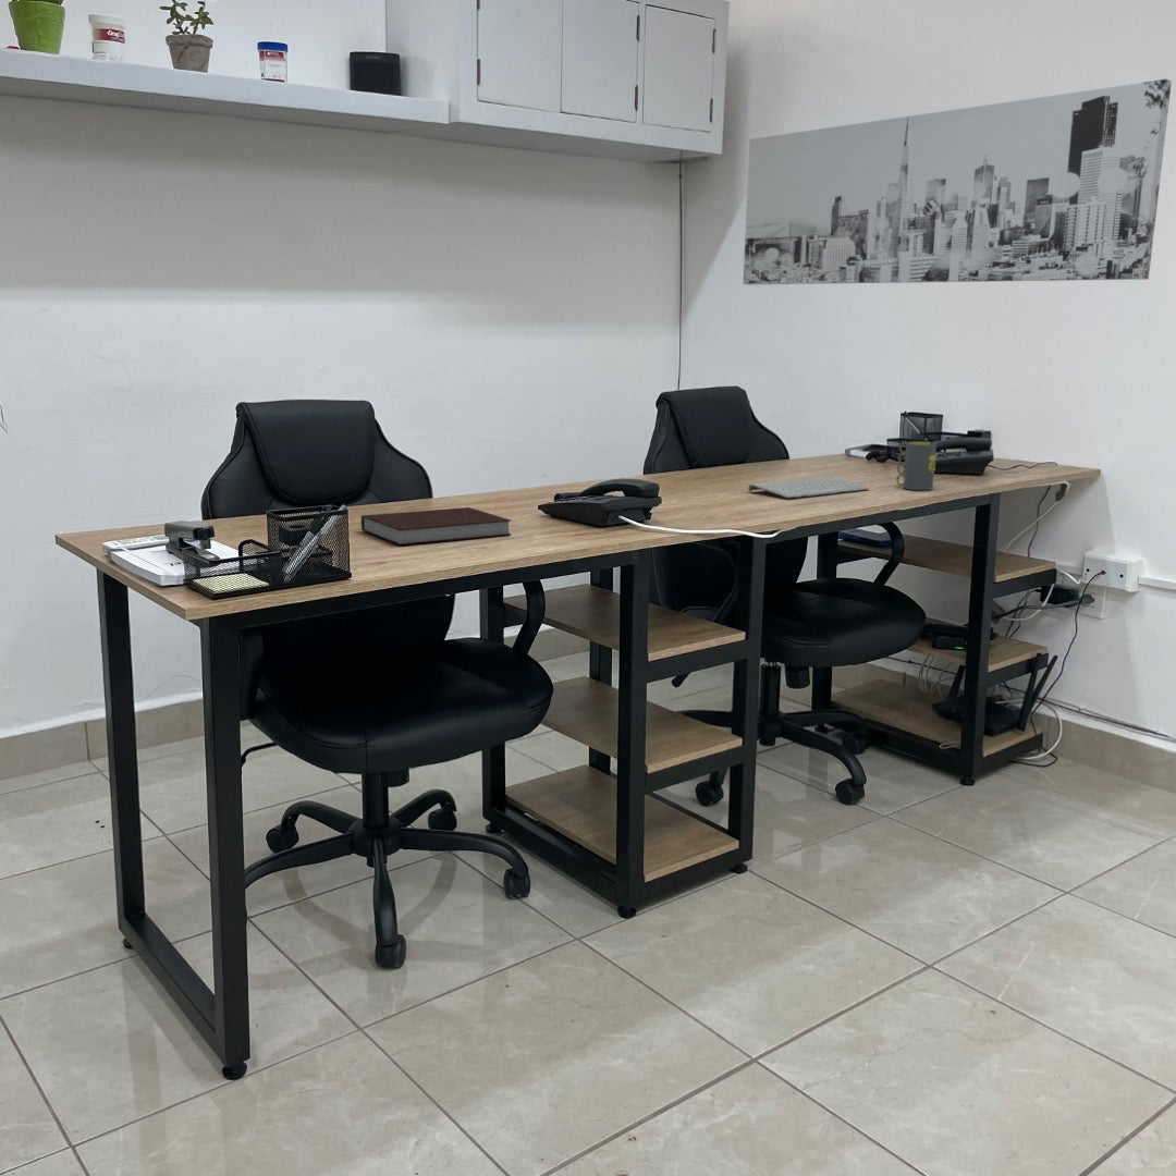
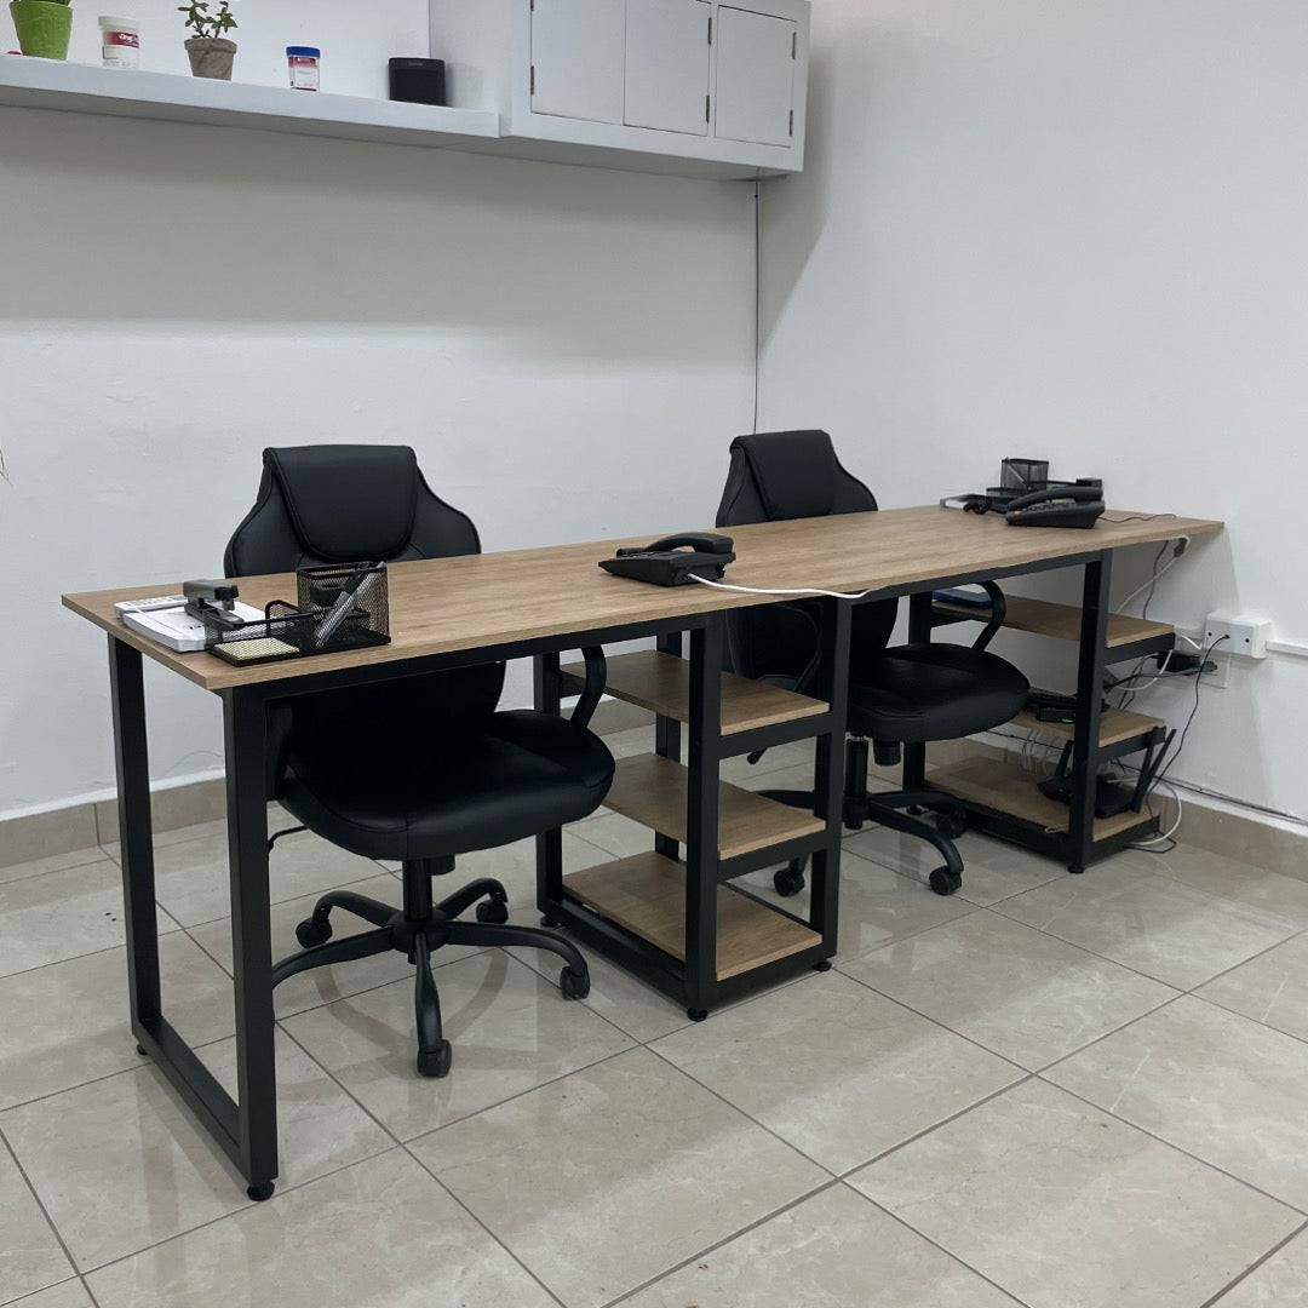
- mug [895,440,938,491]
- keyboard [747,476,870,500]
- notebook [360,506,513,547]
- wall art [743,78,1173,286]
